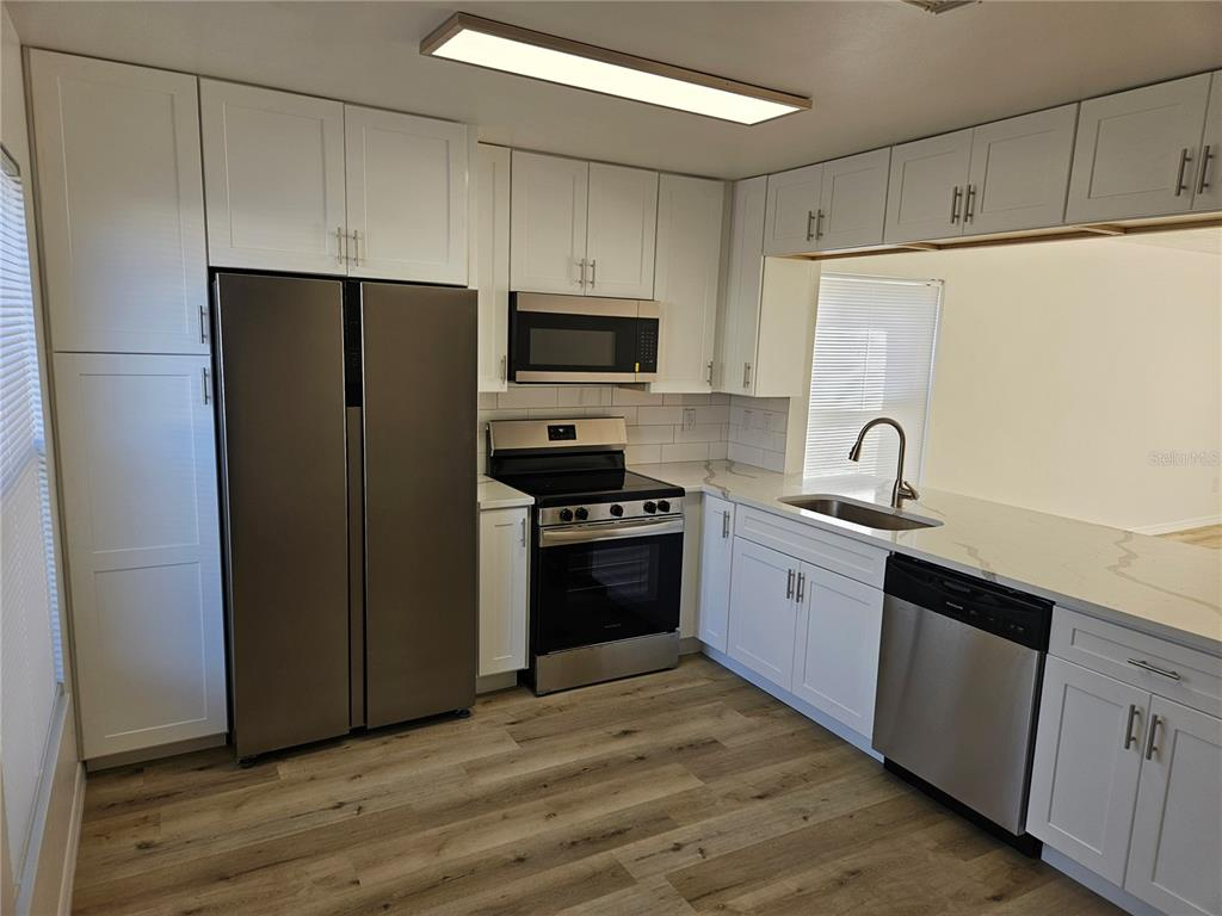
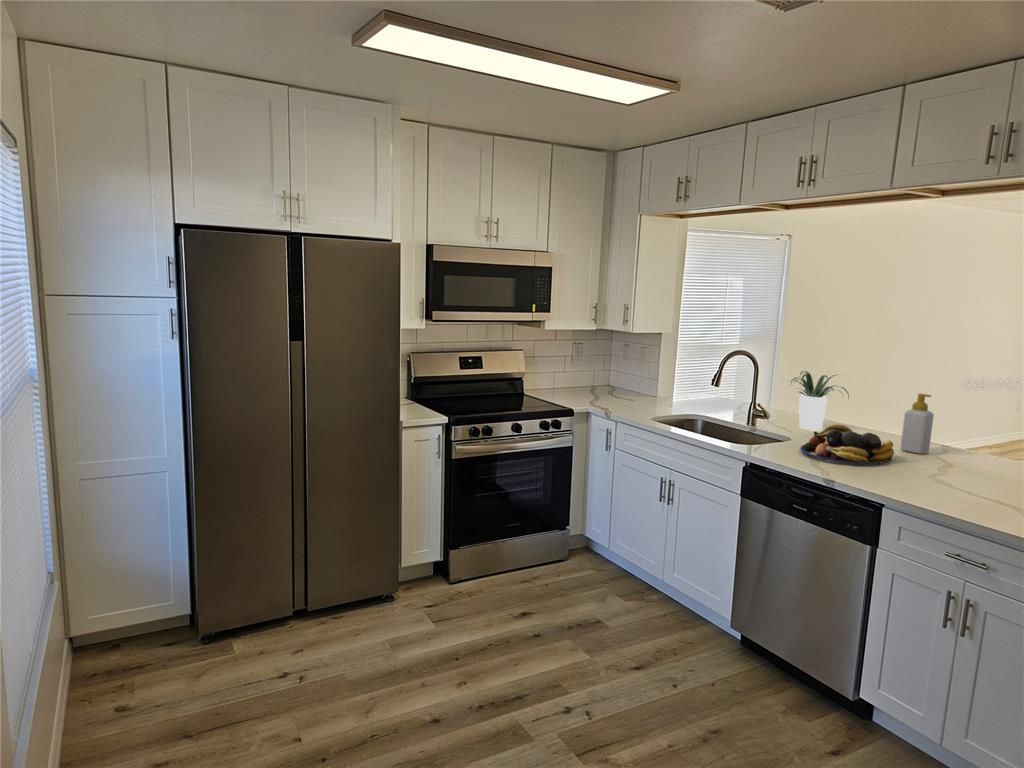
+ soap bottle [899,393,935,455]
+ potted plant [776,370,852,432]
+ fruit bowl [799,423,895,466]
